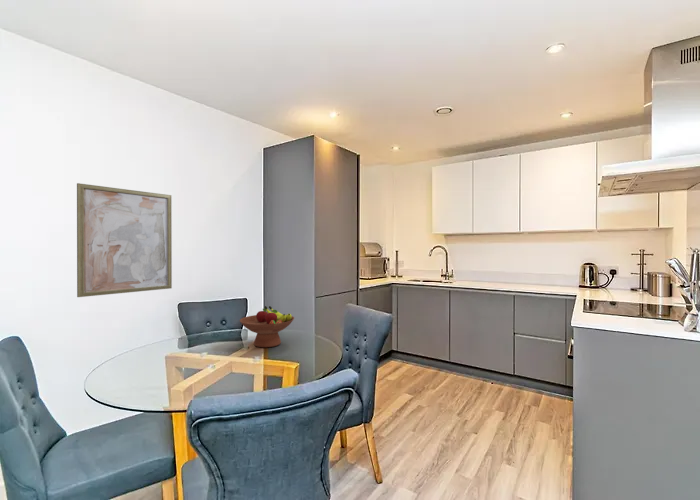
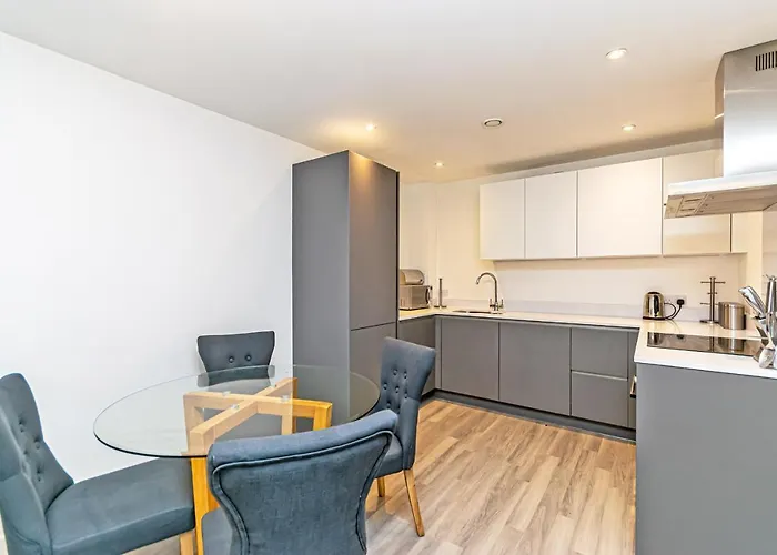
- wall art [76,182,173,298]
- fruit bowl [239,305,295,348]
